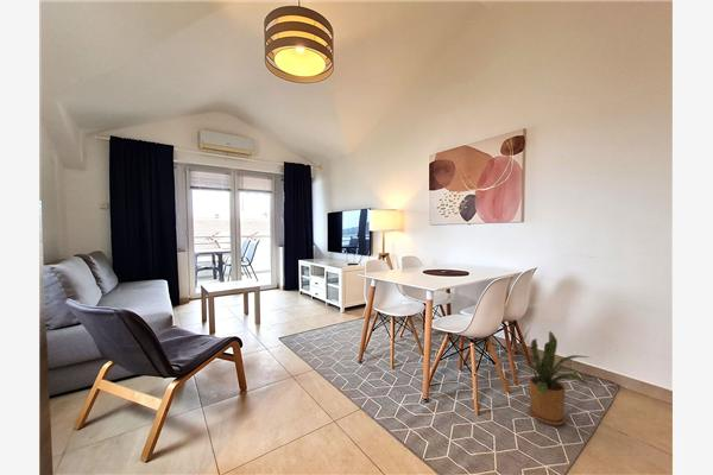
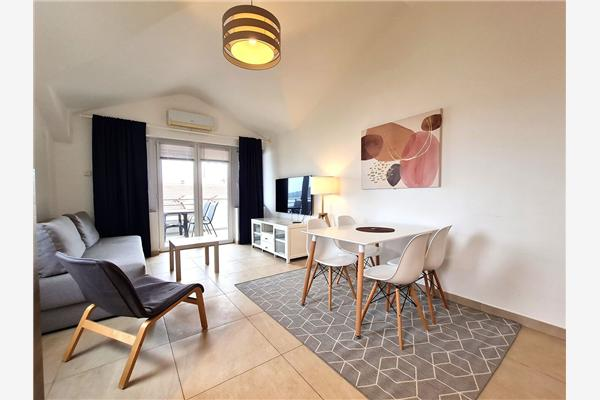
- house plant [520,329,591,426]
